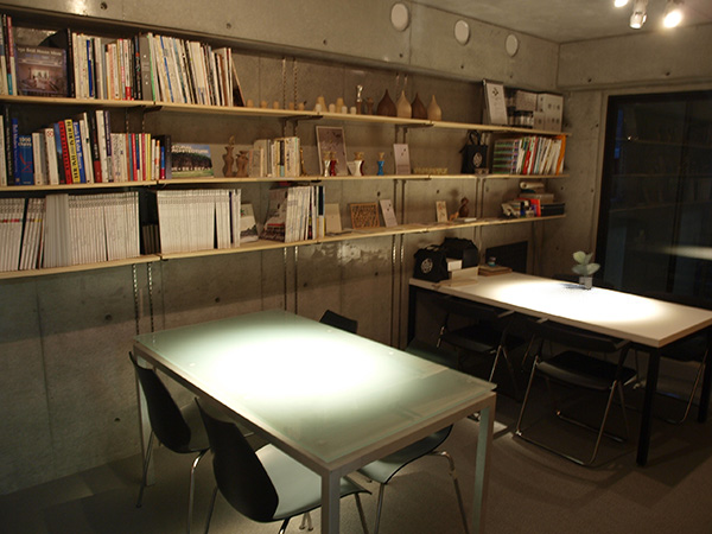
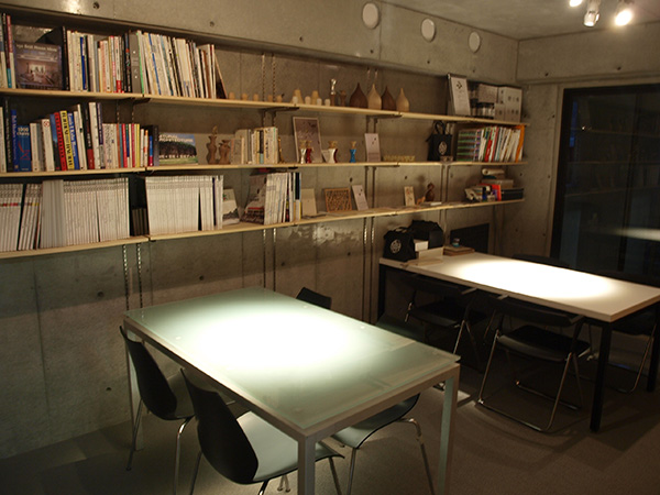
- potted plant [571,250,600,291]
